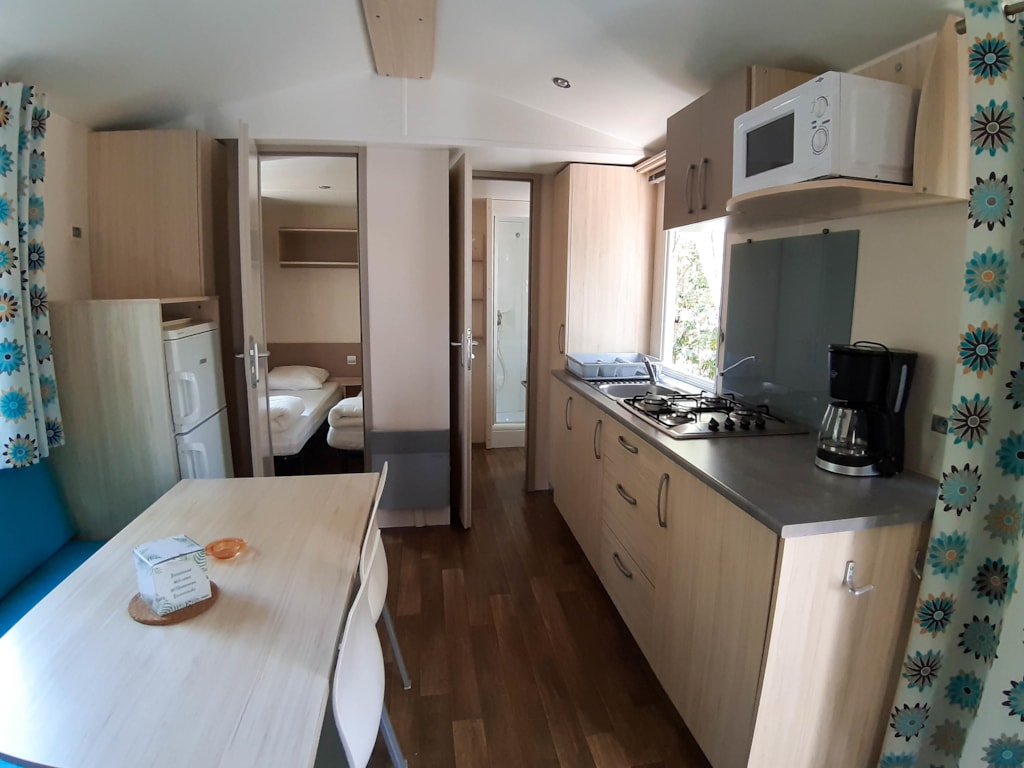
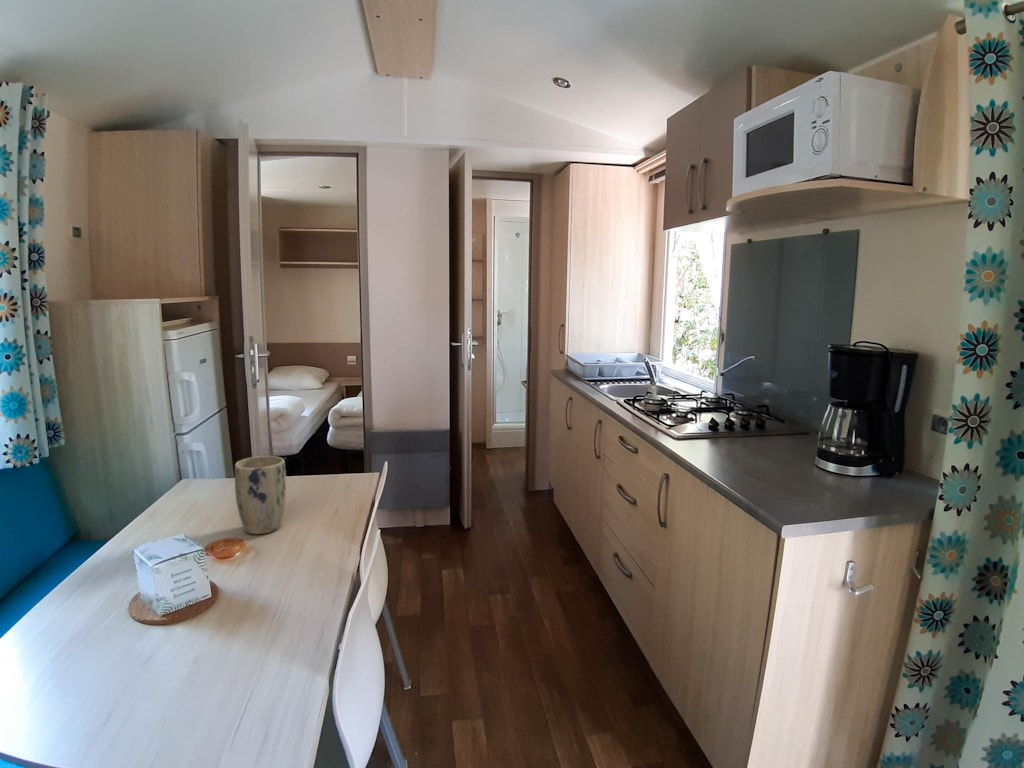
+ plant pot [234,455,287,535]
